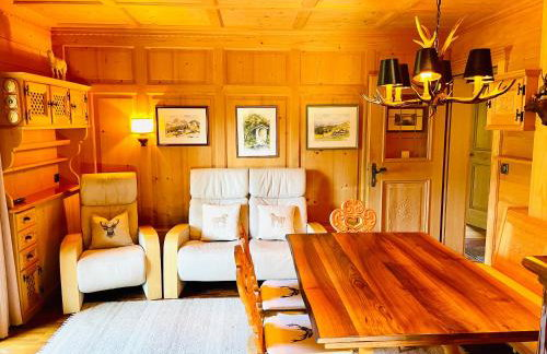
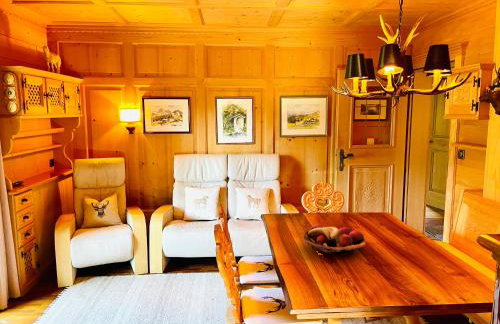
+ fruit basket [302,224,366,256]
